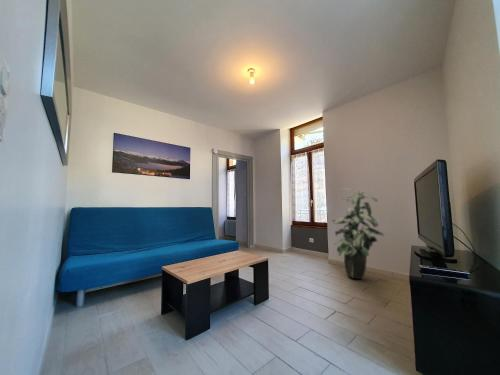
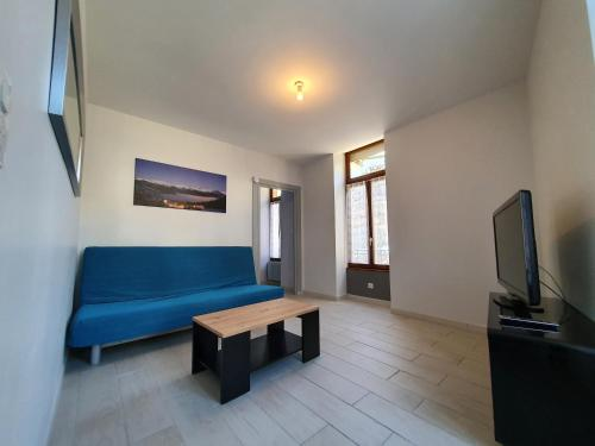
- indoor plant [330,187,385,280]
